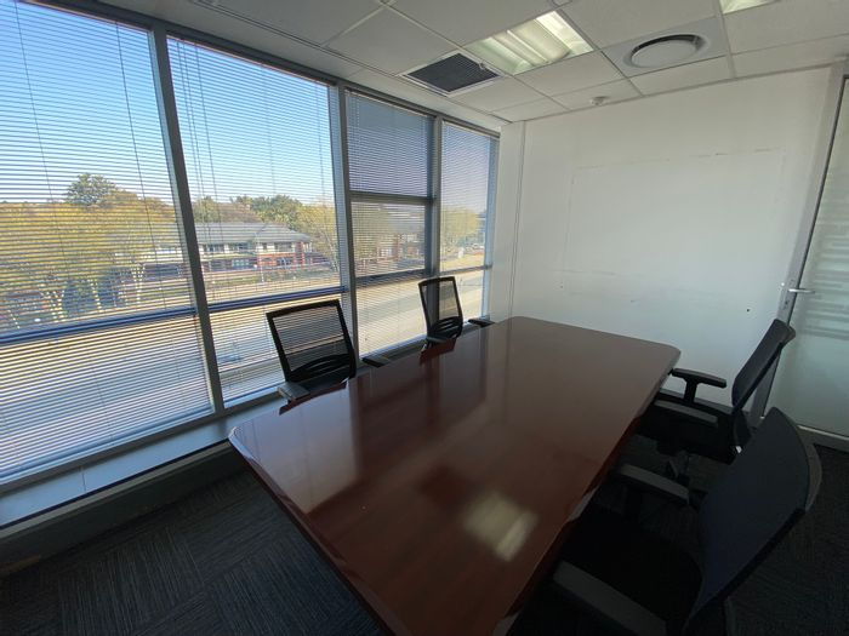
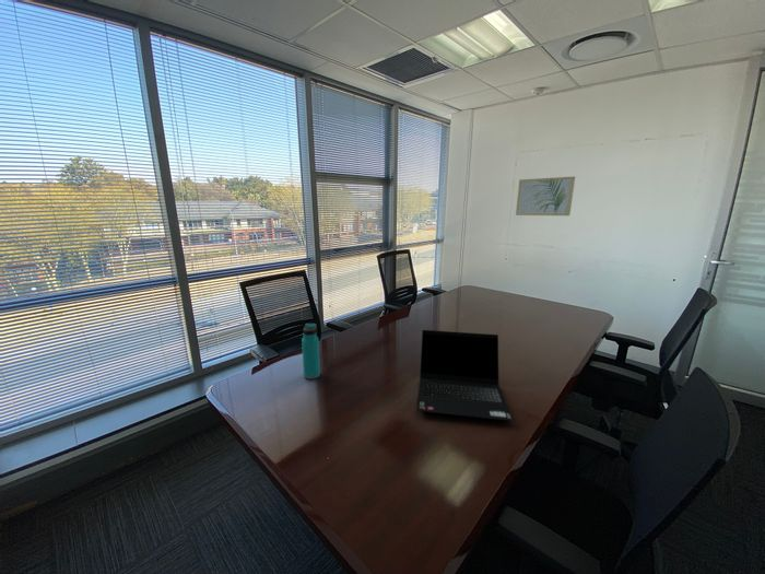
+ water bottle [301,323,321,380]
+ wall art [515,176,576,216]
+ laptop computer [416,329,513,422]
